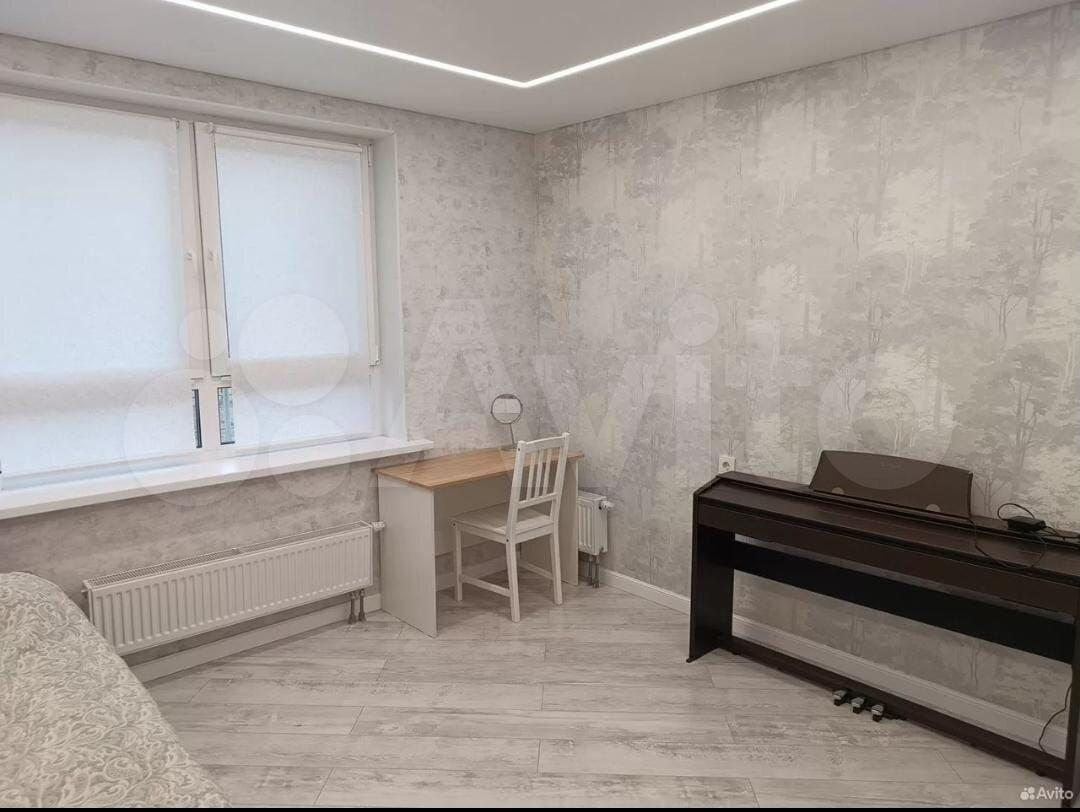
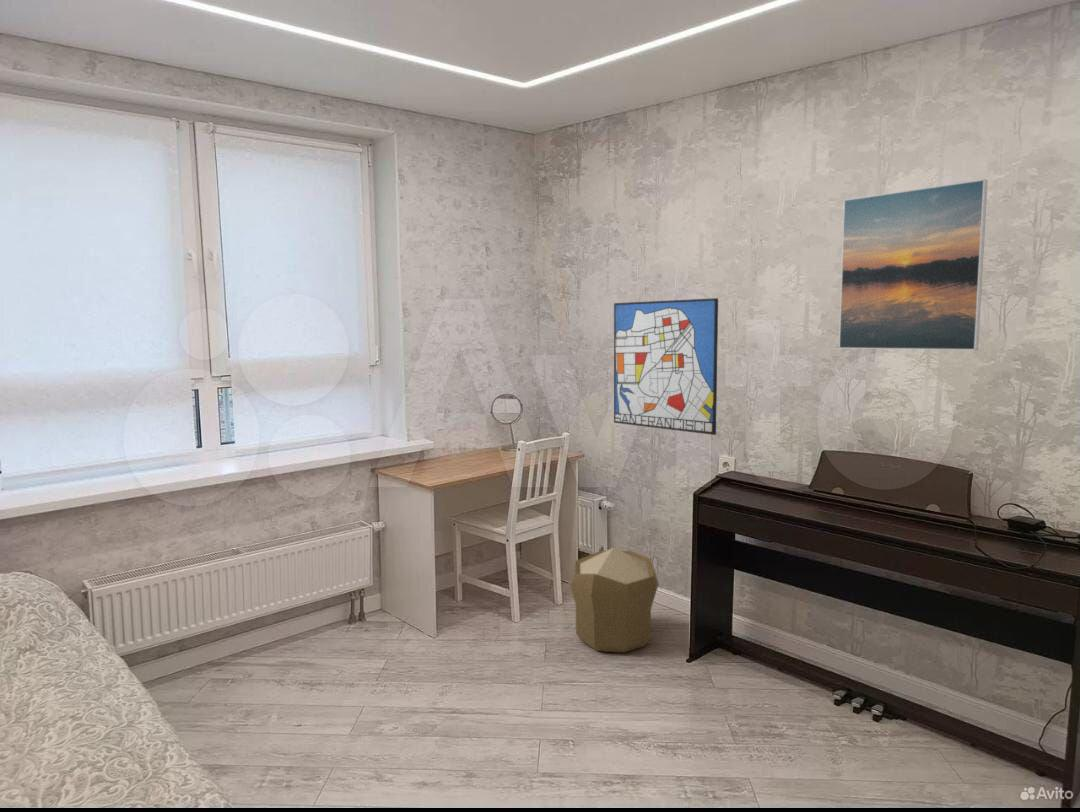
+ wall art [613,297,719,436]
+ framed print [838,178,989,351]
+ pouf [569,546,660,654]
